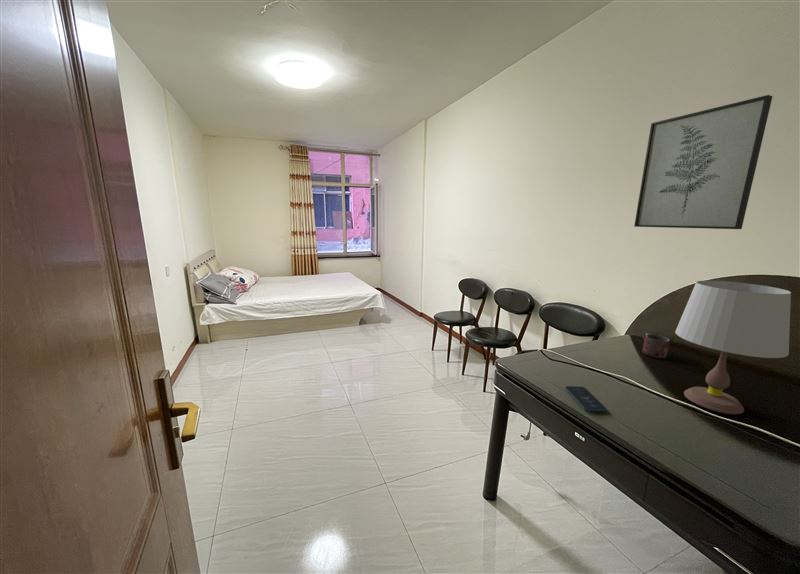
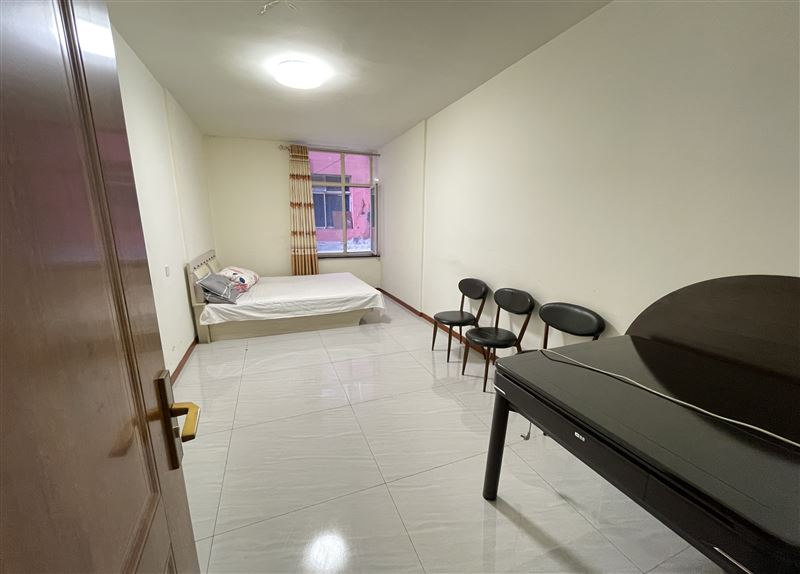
- mug [641,332,670,359]
- smartphone [564,385,607,413]
- table lamp [674,280,792,415]
- wall art [633,94,773,230]
